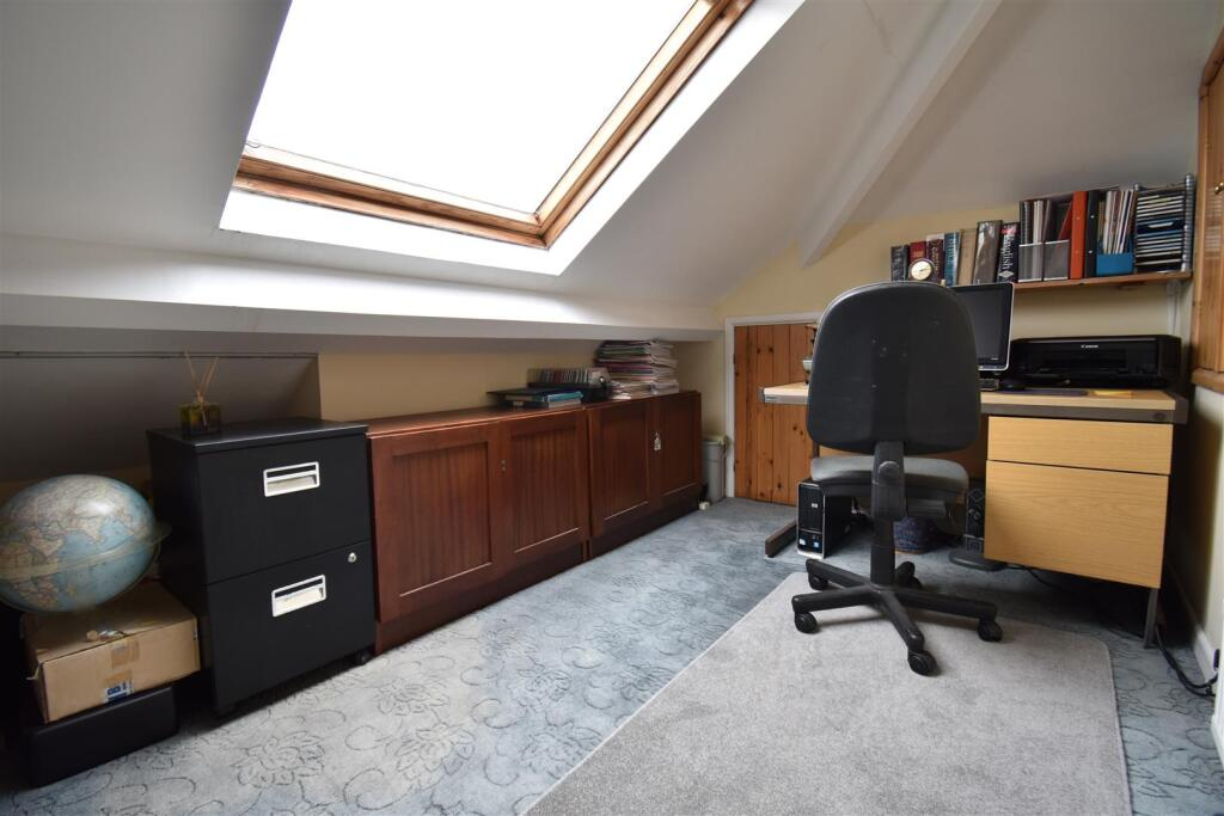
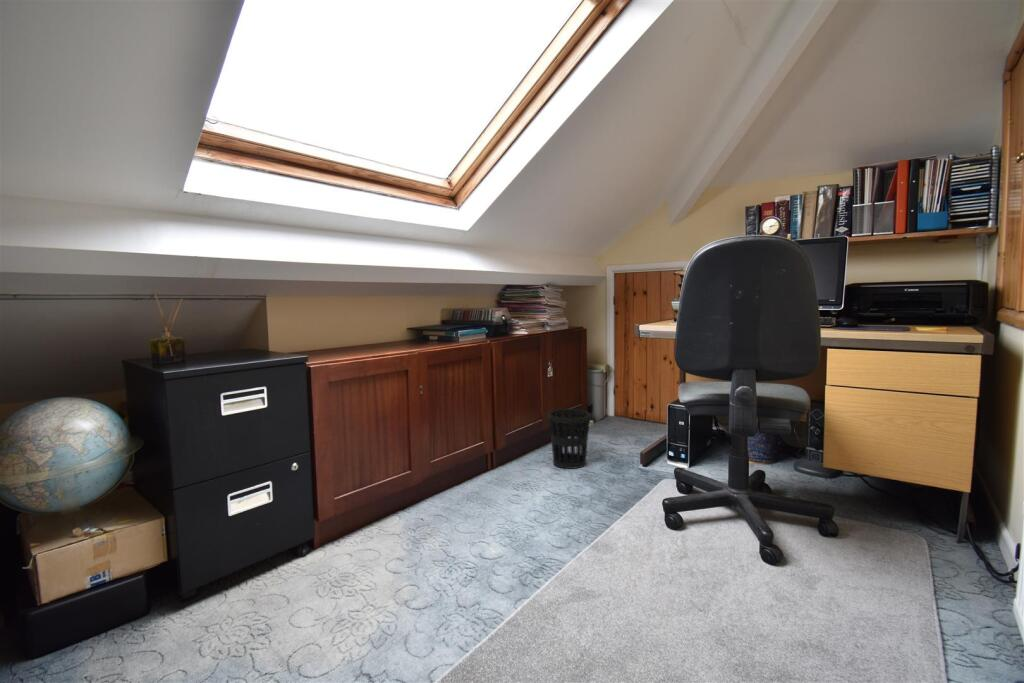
+ wastebasket [547,408,592,470]
